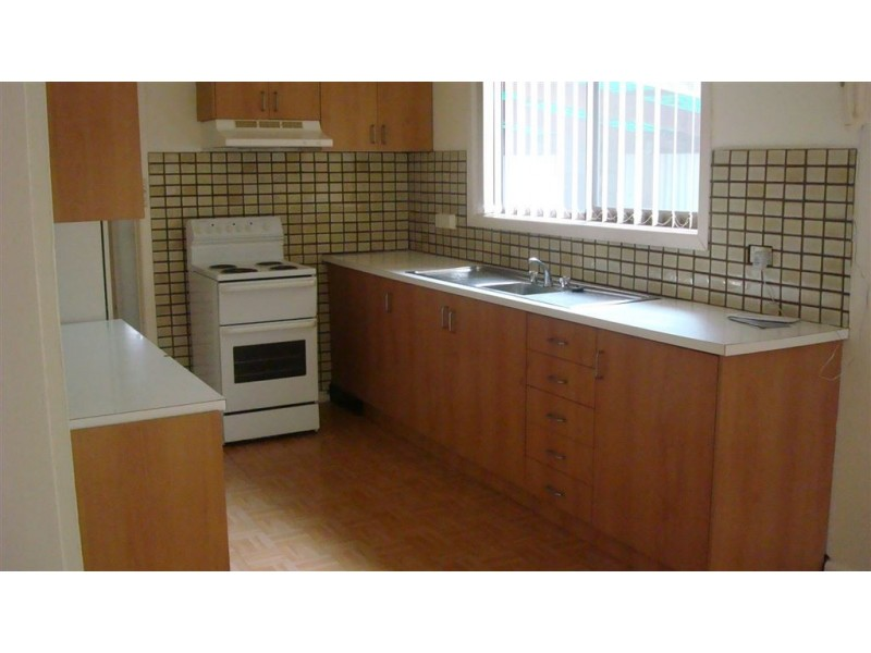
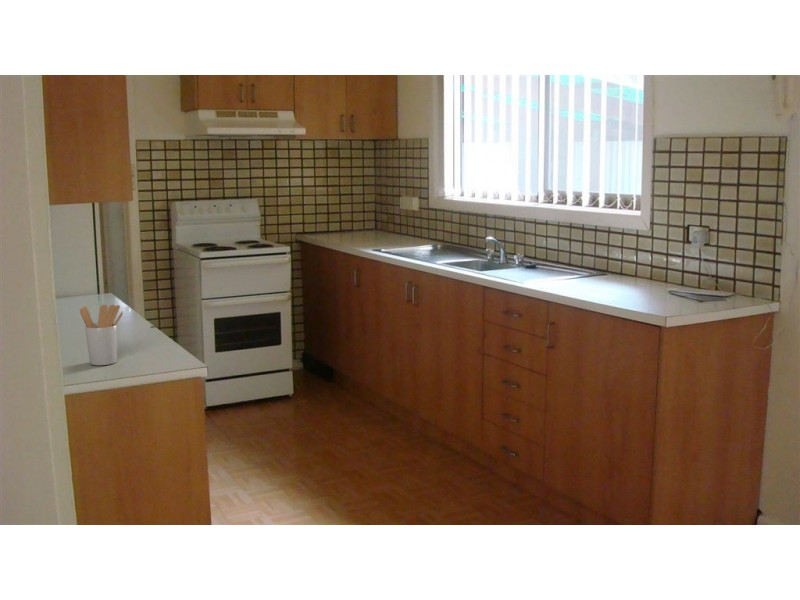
+ utensil holder [79,304,124,366]
